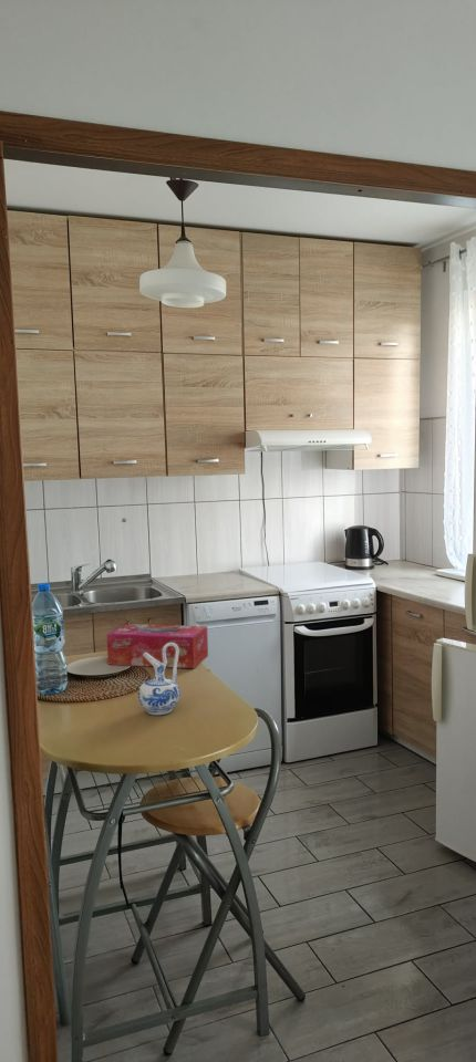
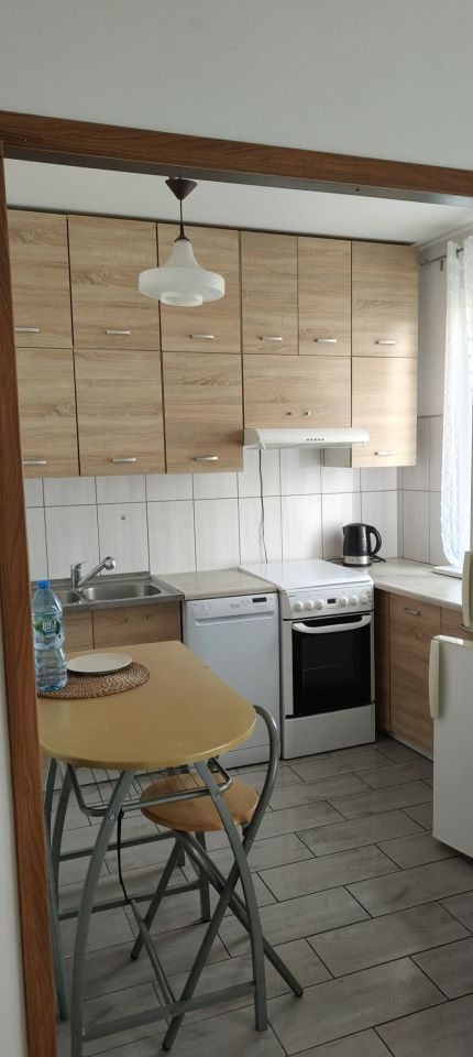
- tissue box [105,623,209,669]
- ceramic pitcher [137,643,182,716]
